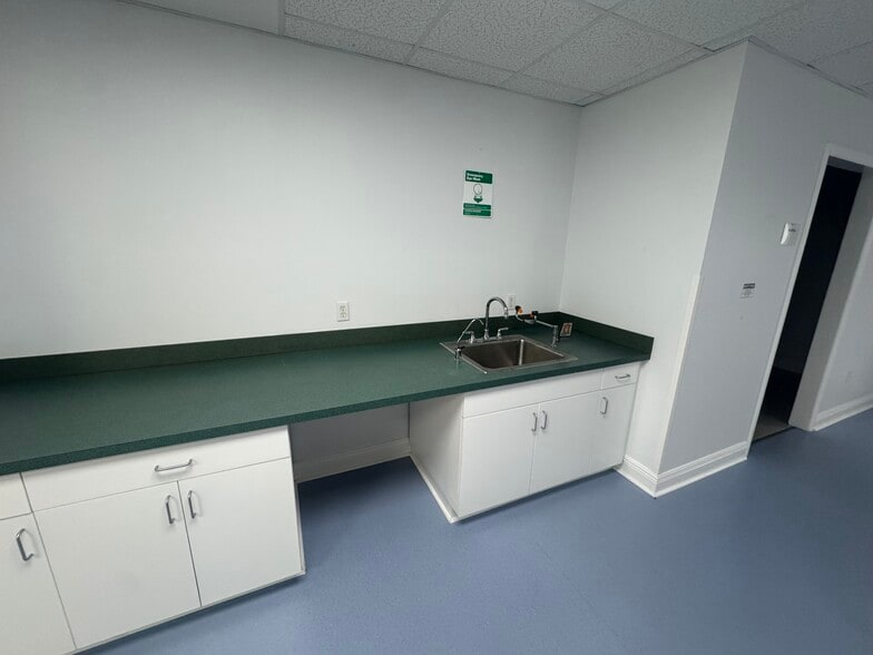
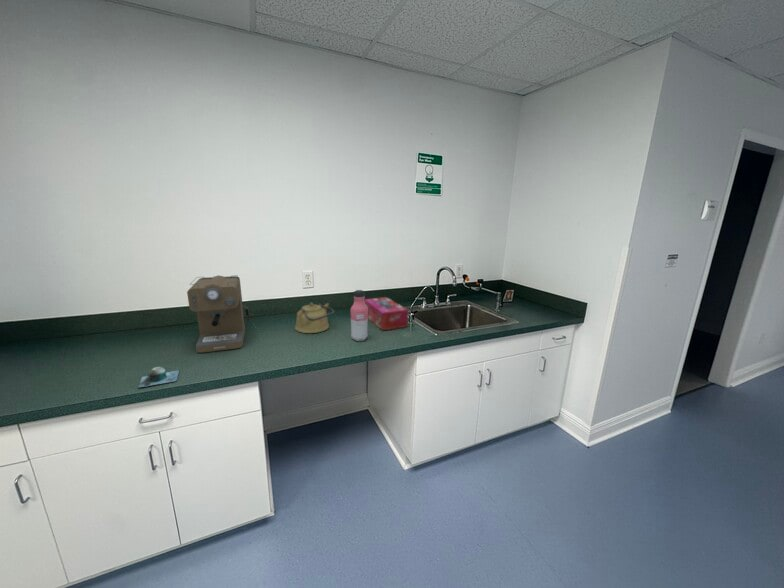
+ coffee maker [186,274,250,354]
+ water bottle [349,289,369,342]
+ kettle [294,301,335,334]
+ mug [137,366,180,388]
+ tissue box [364,296,409,331]
